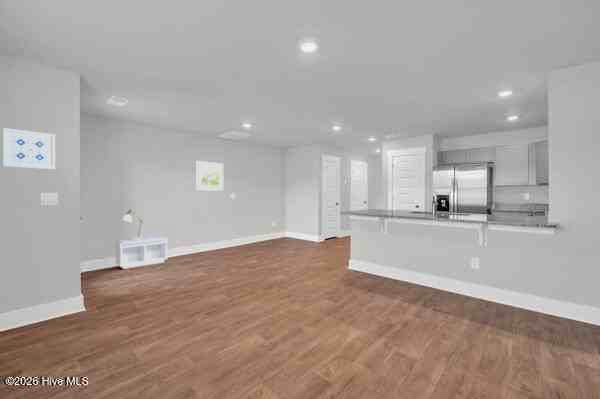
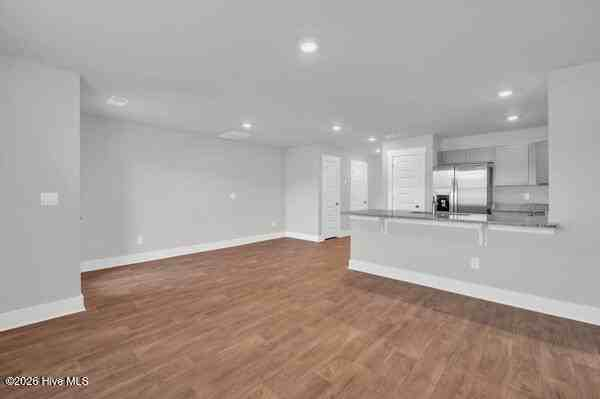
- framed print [196,160,224,192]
- bench [114,235,169,270]
- wall art [2,127,56,170]
- lamp [120,208,143,240]
